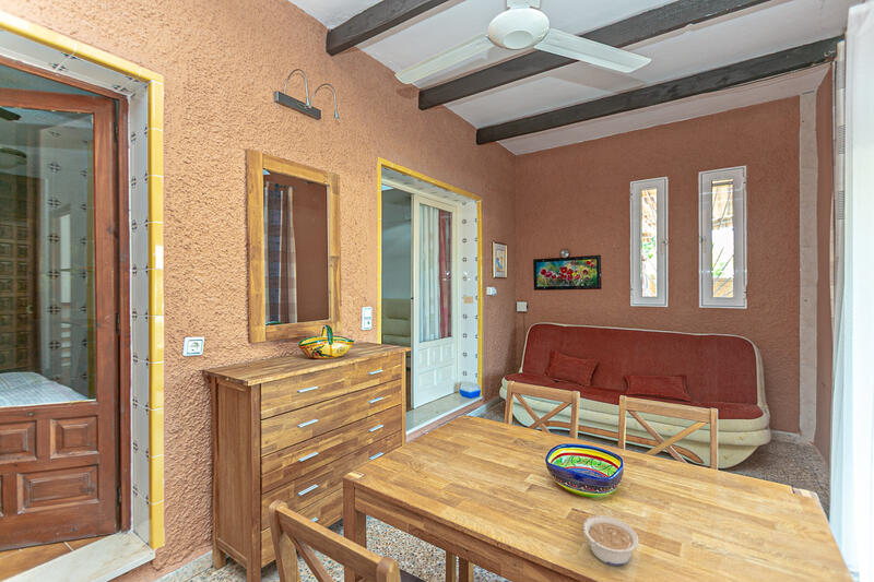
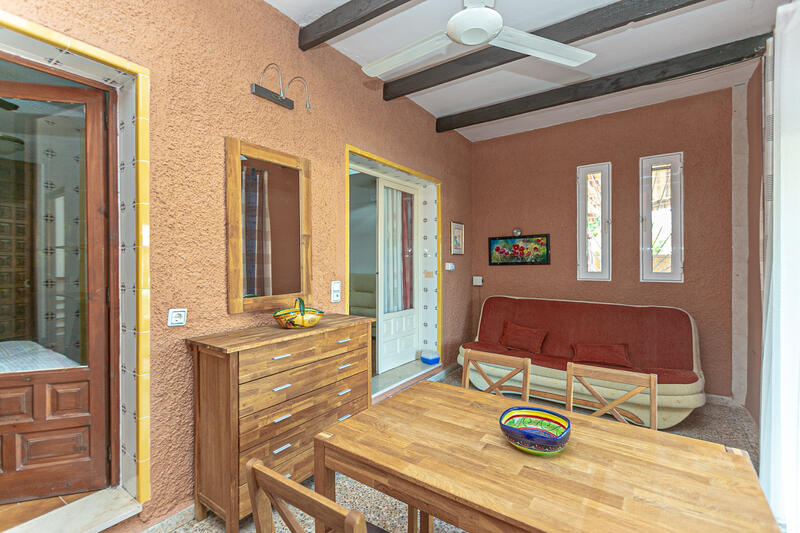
- legume [582,514,640,567]
